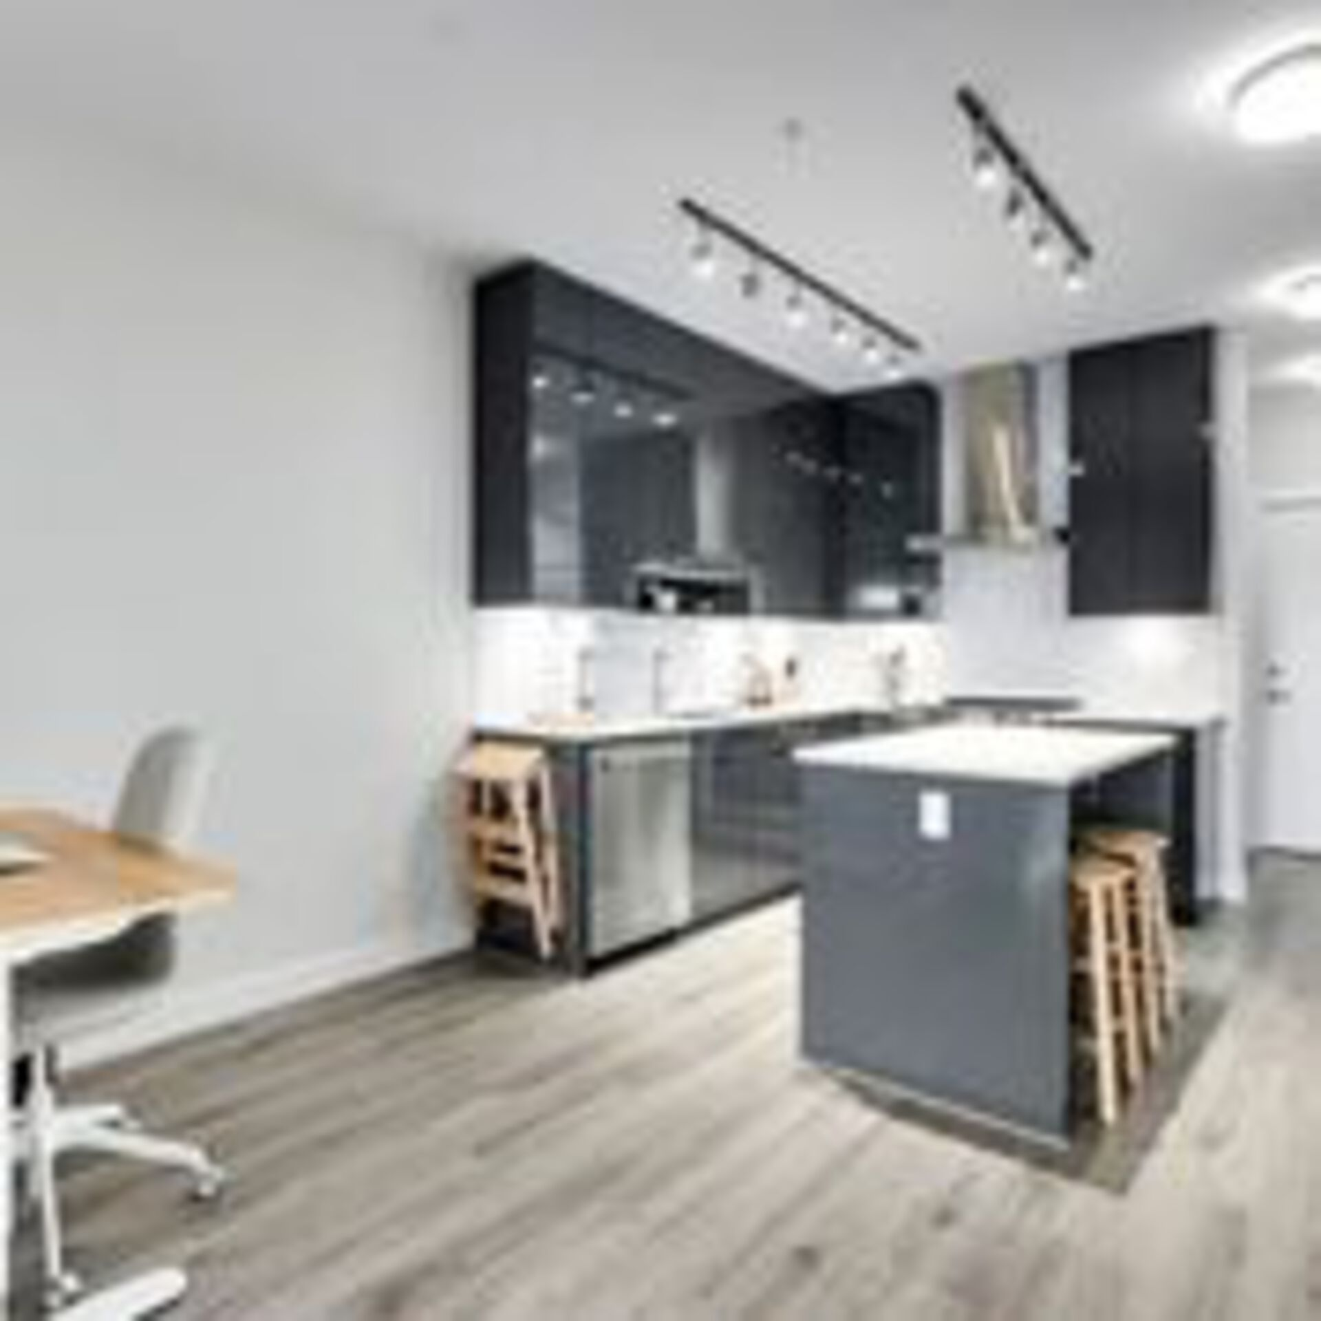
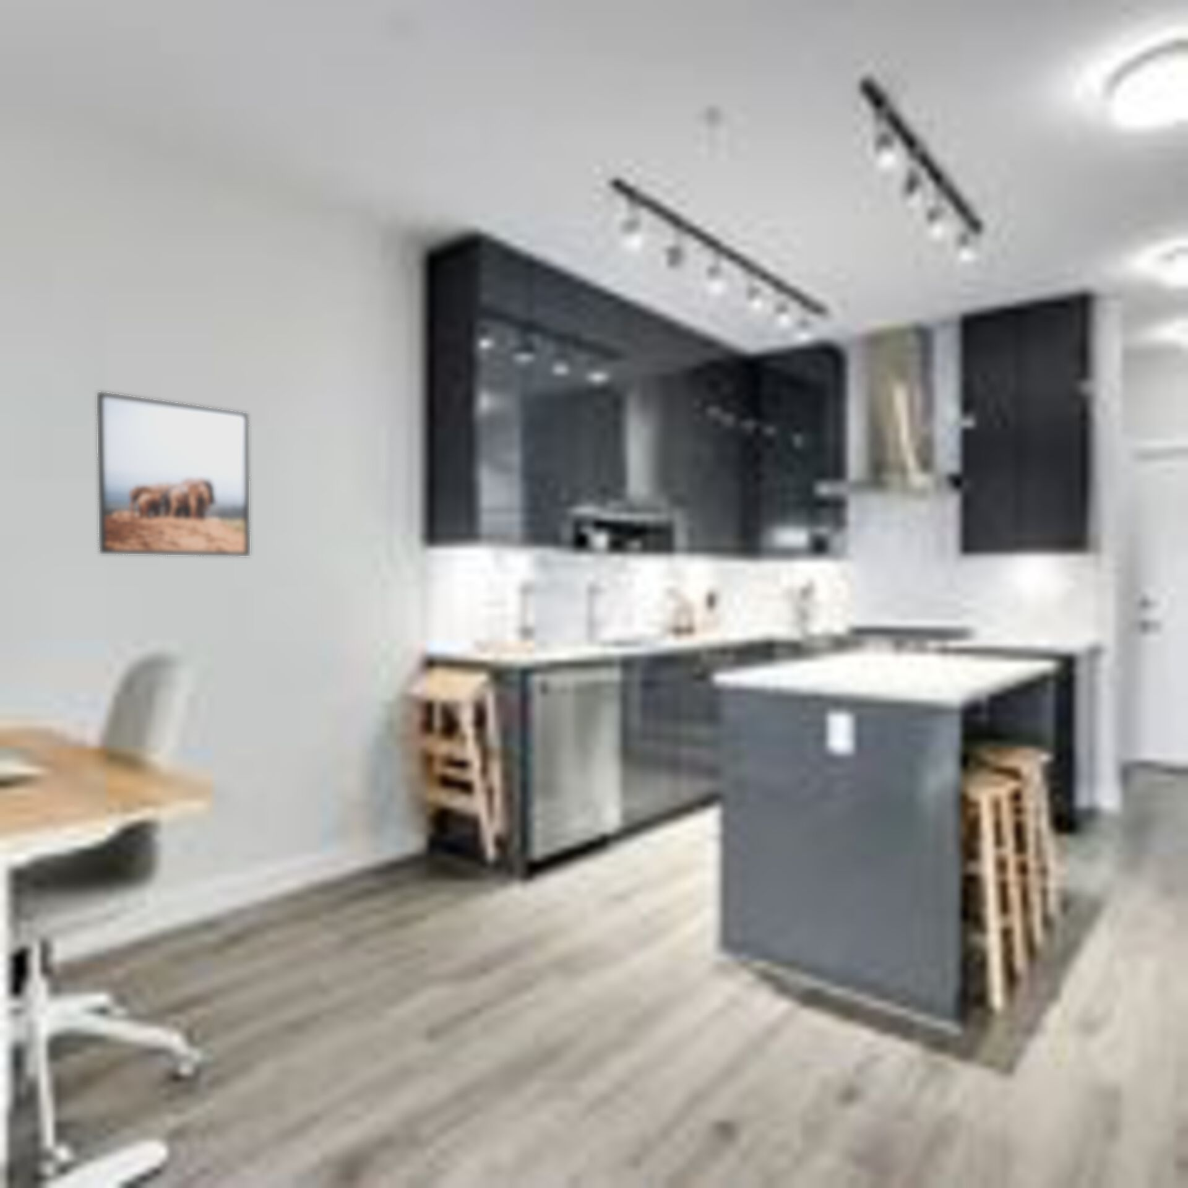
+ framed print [97,391,250,557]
